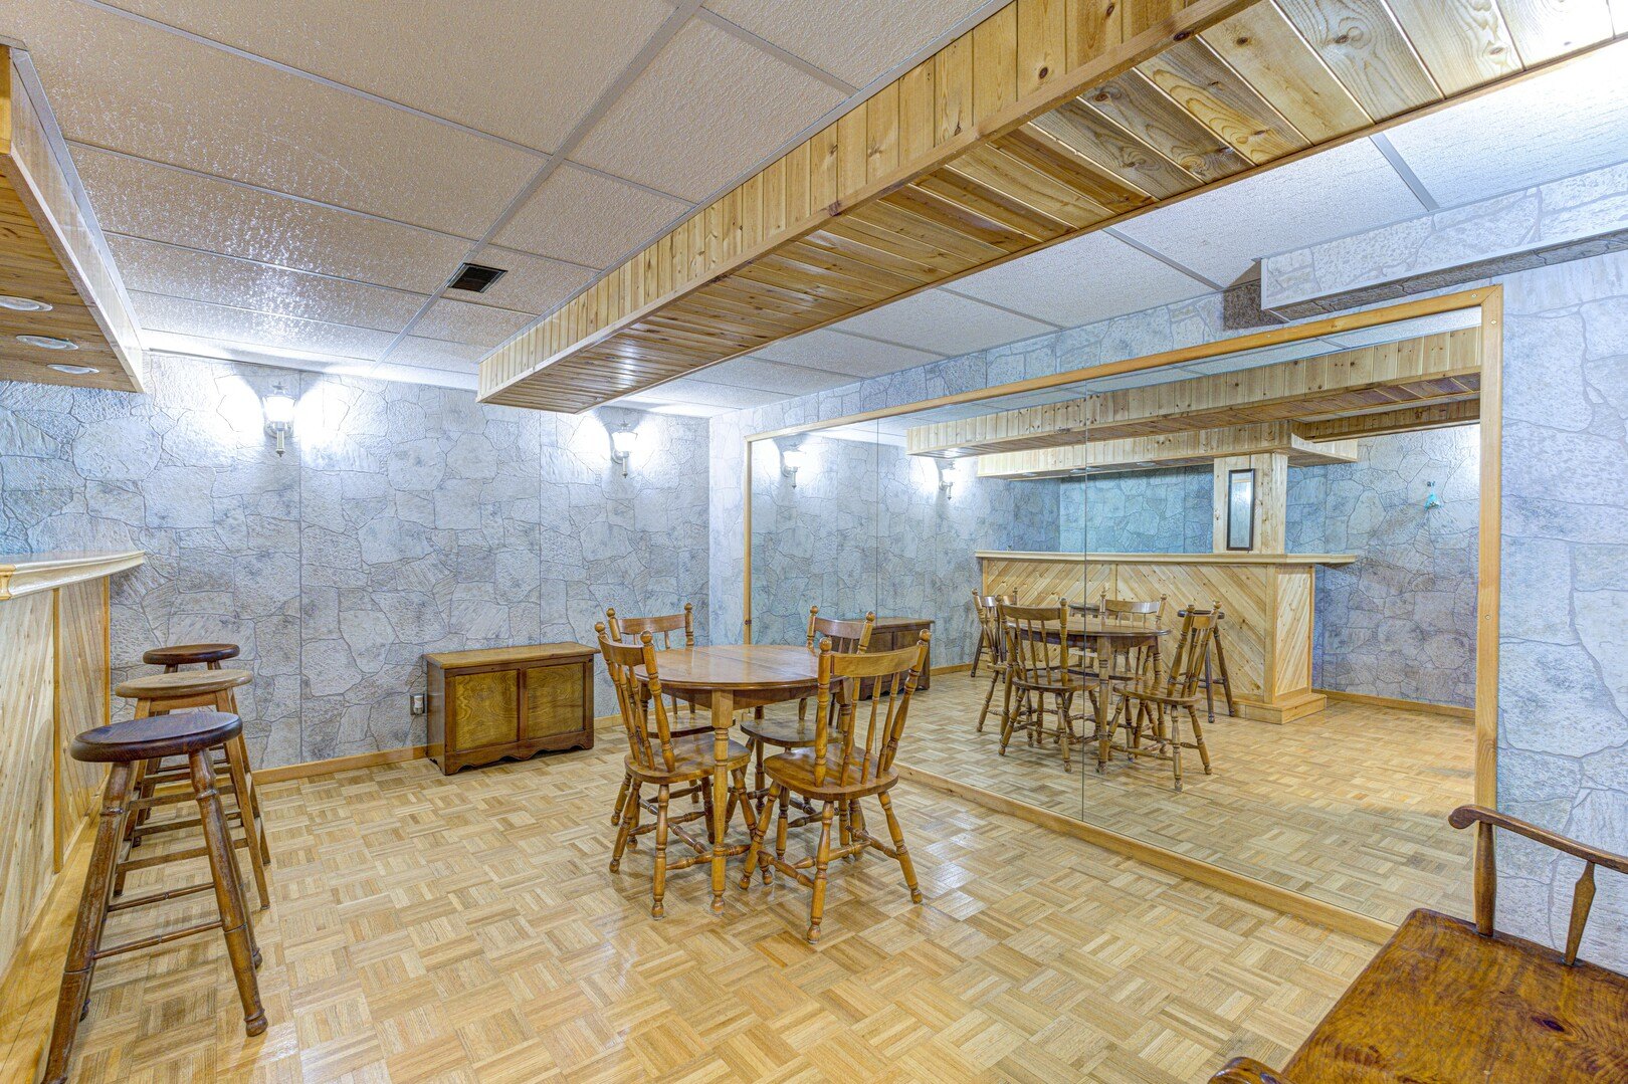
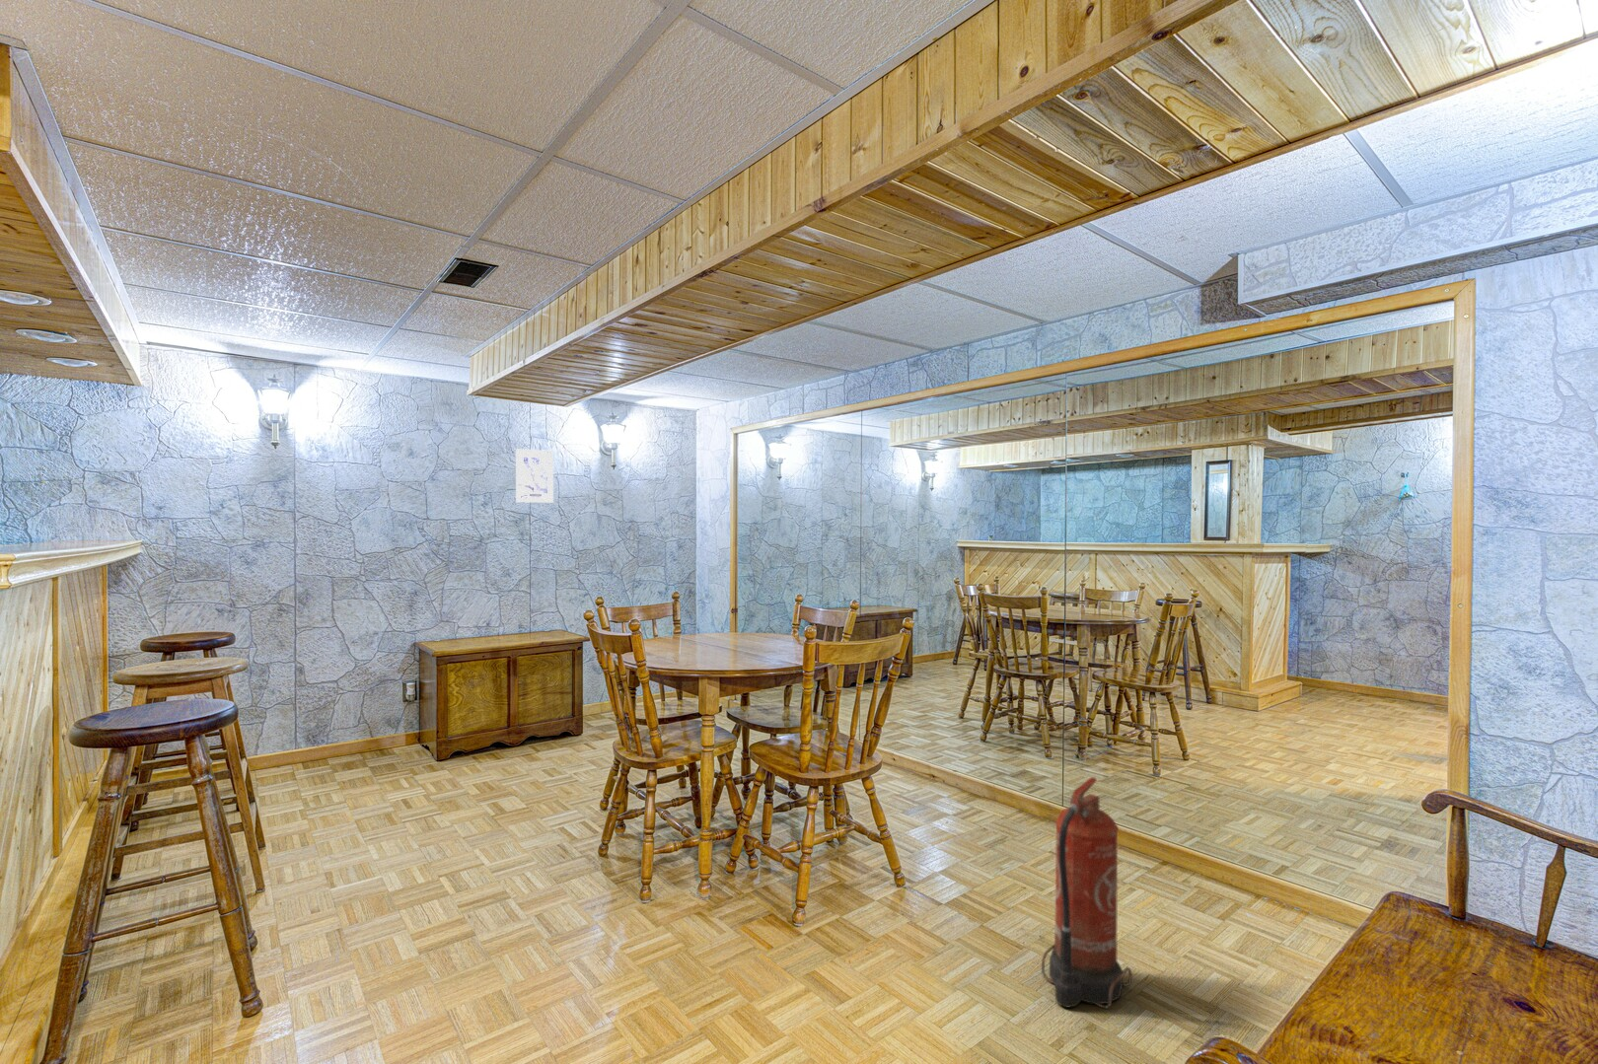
+ fire extinguisher [1041,777,1132,1009]
+ wall art [514,448,555,504]
